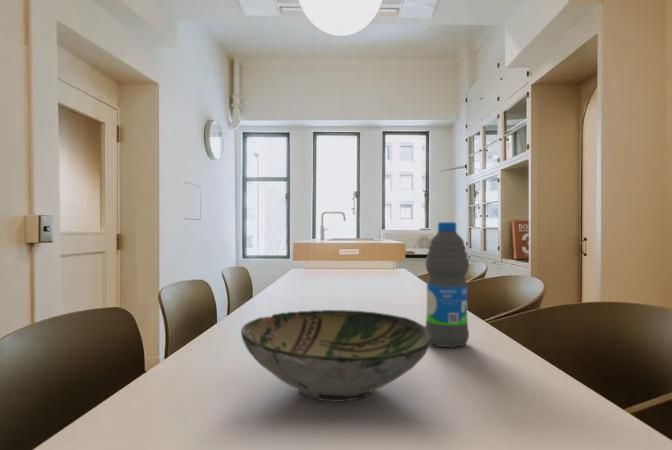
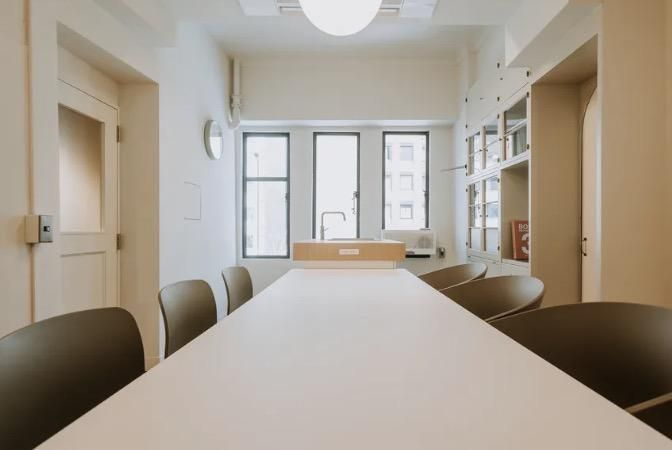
- water bottle [425,221,470,349]
- bowl [240,309,433,403]
